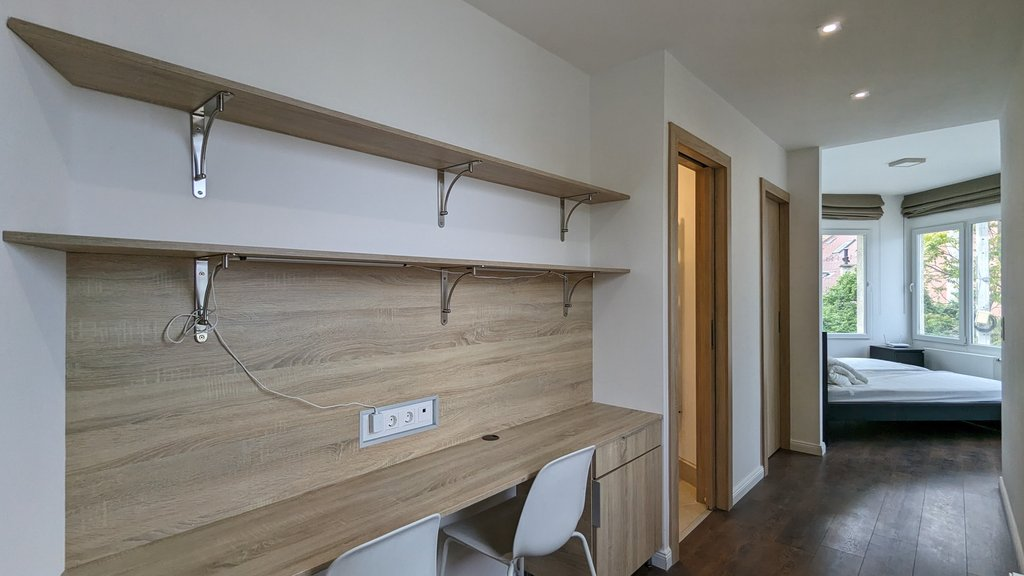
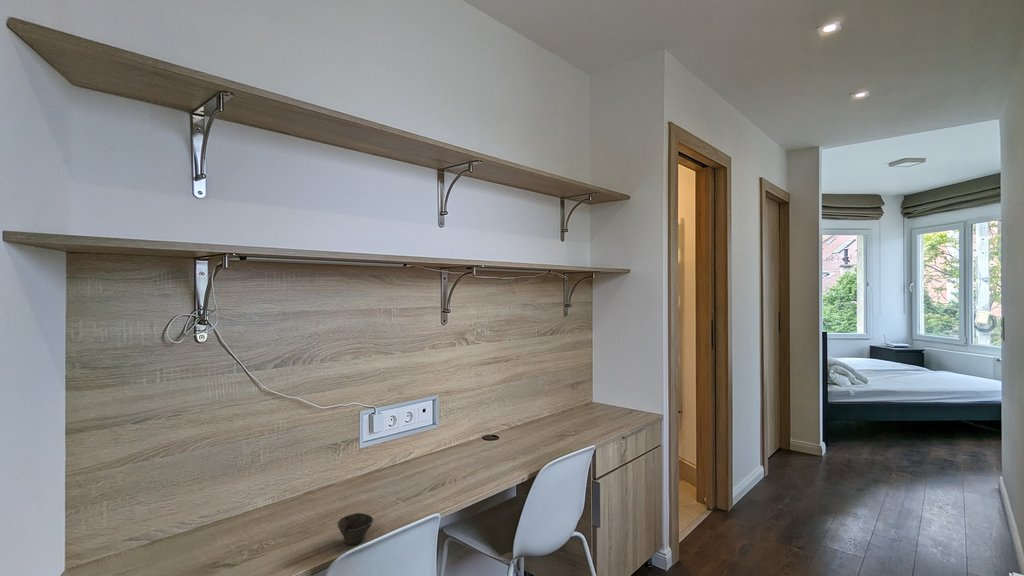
+ cup [337,512,374,546]
